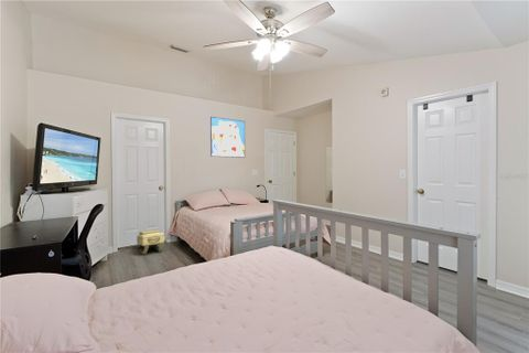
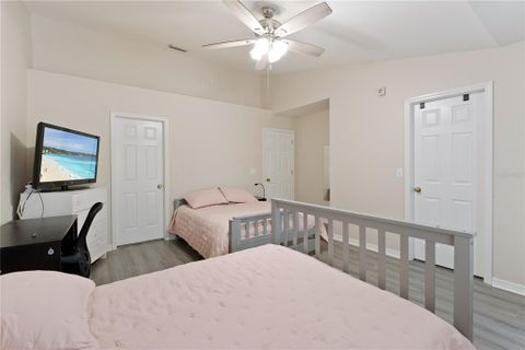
- backpack [136,229,165,255]
- wall art [209,116,246,159]
